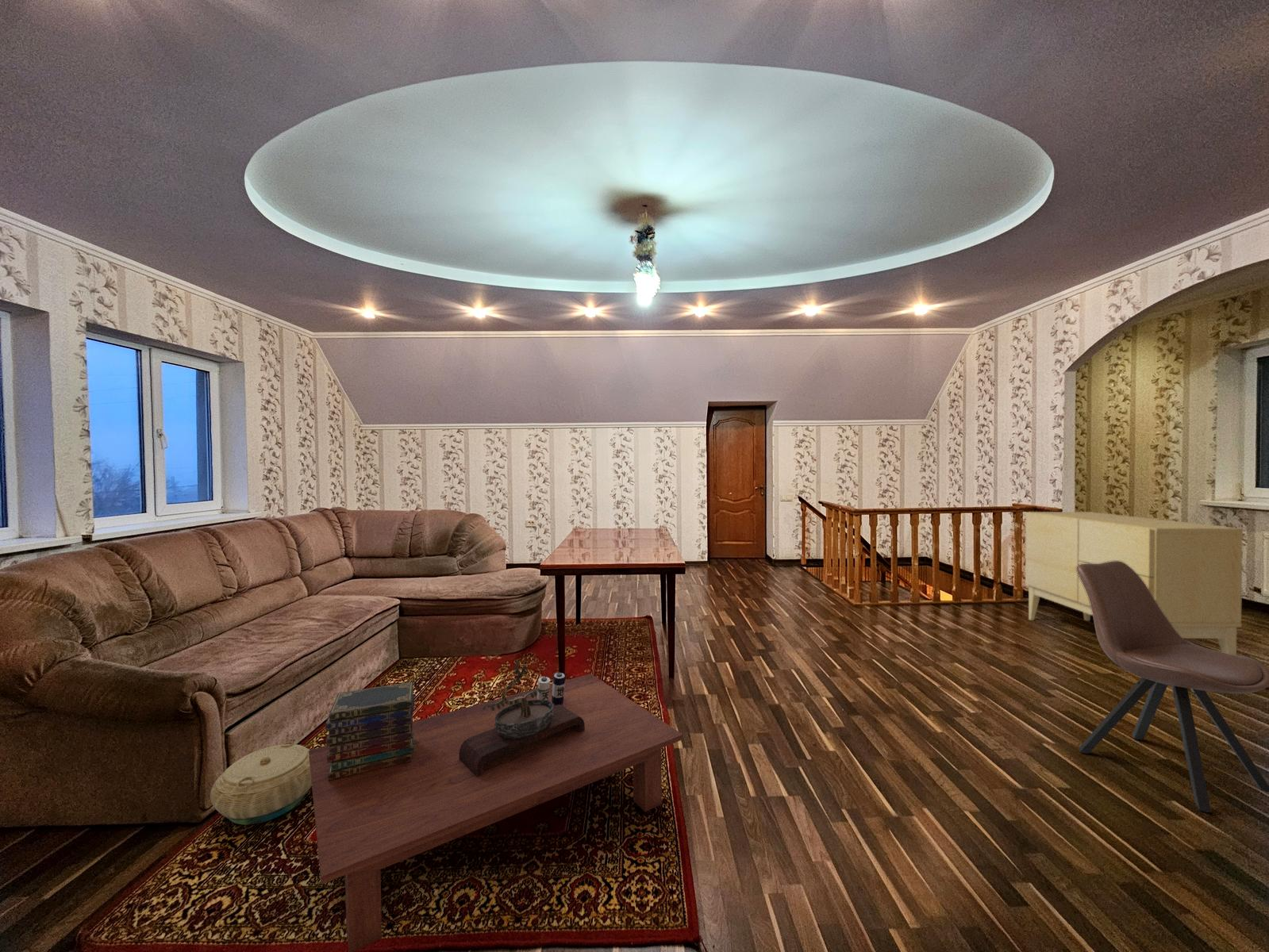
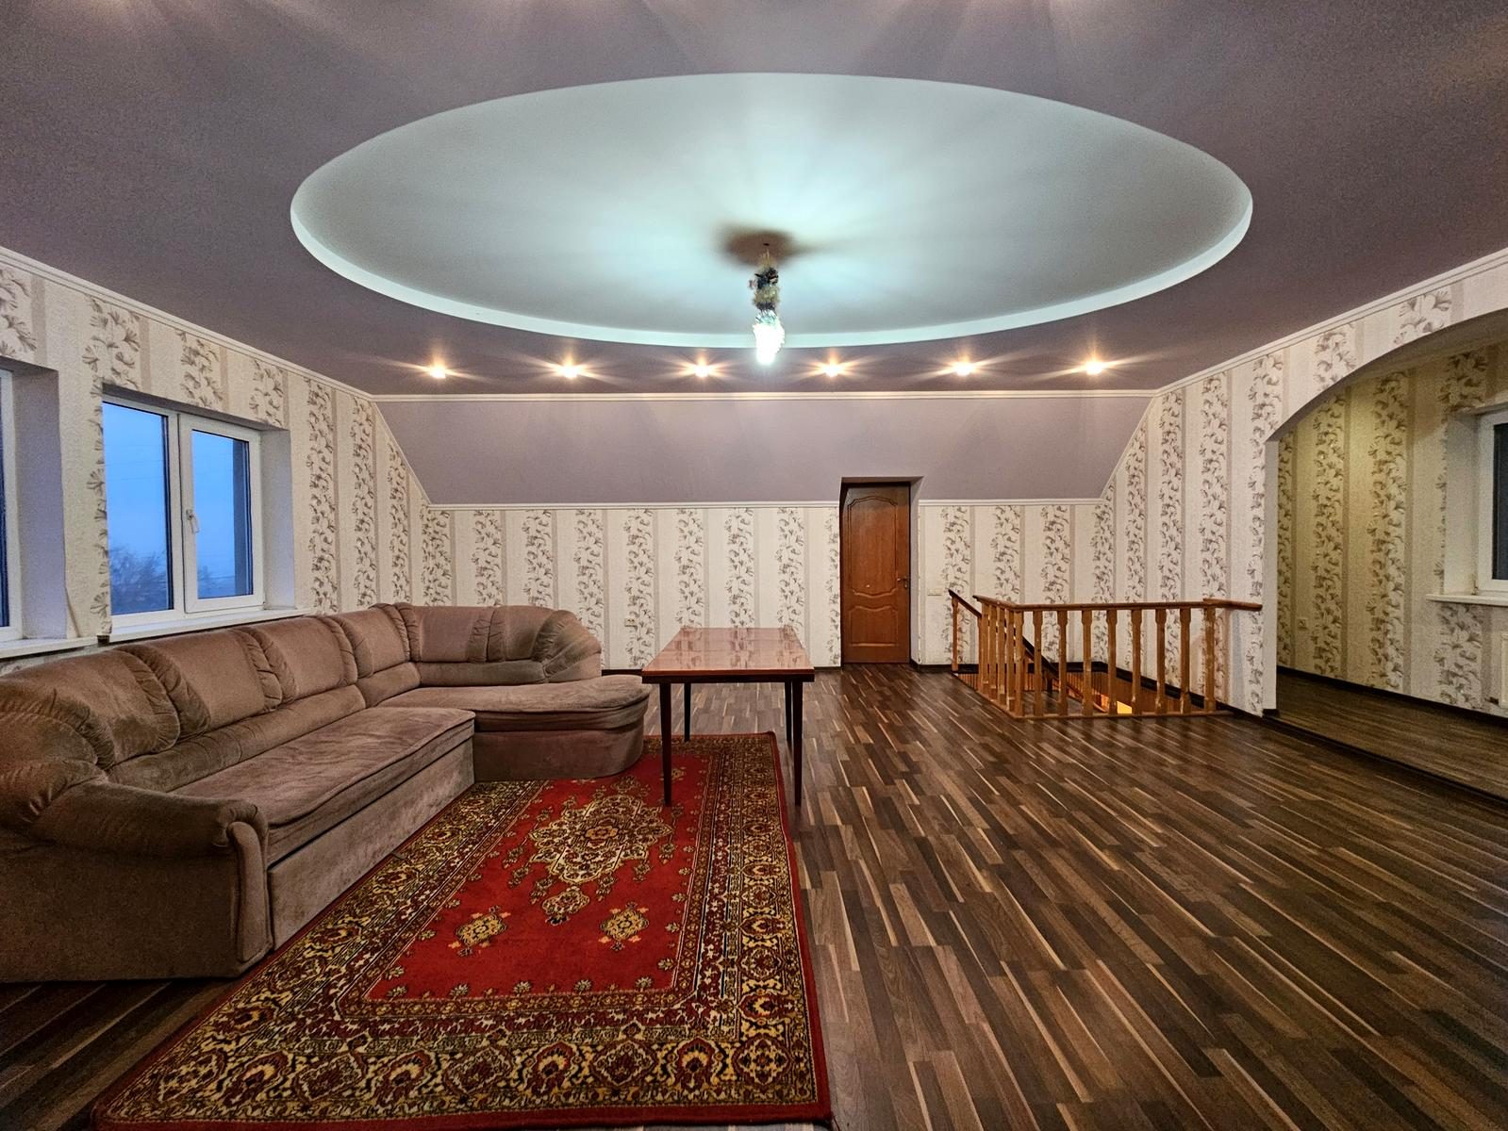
- sideboard [1025,511,1244,655]
- book stack [325,681,416,781]
- basket [210,741,312,825]
- chair [1076,561,1269,813]
- candle [536,672,568,704]
- bonsai tree [459,659,585,777]
- coffee table [309,673,684,952]
